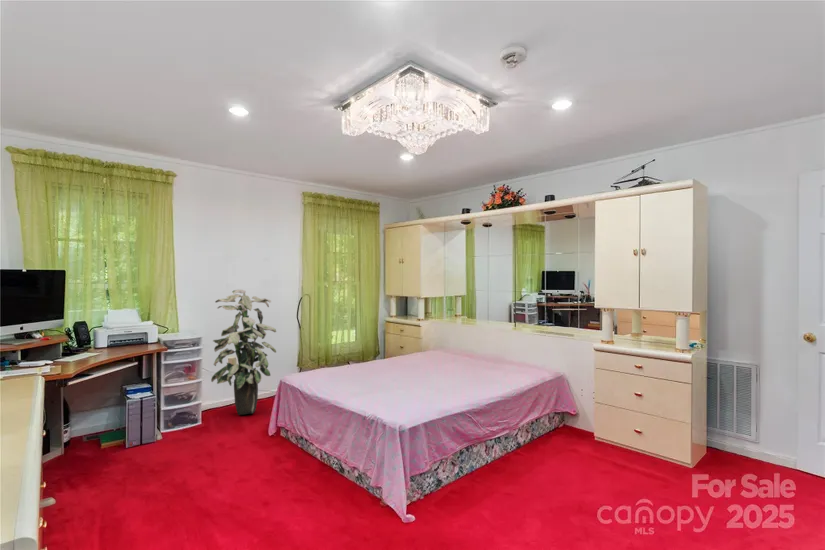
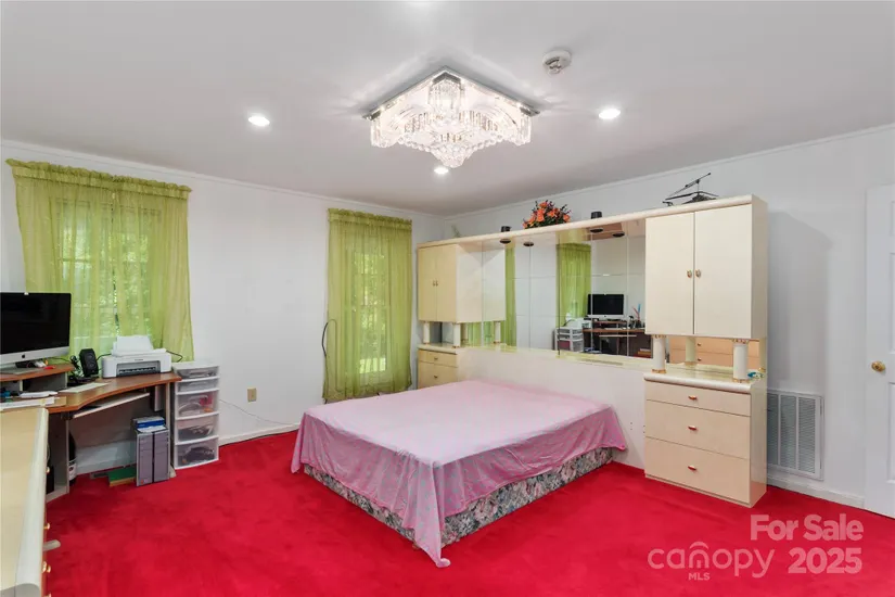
- indoor plant [210,289,277,416]
